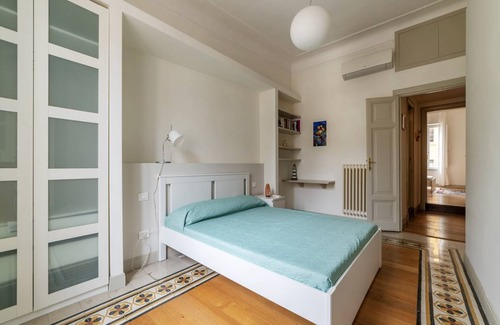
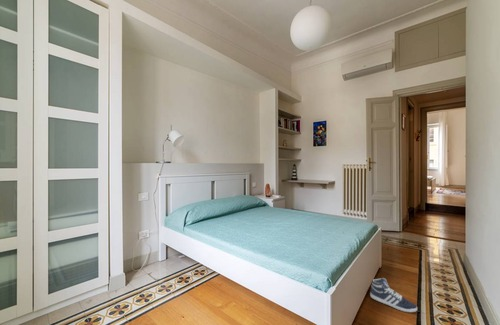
+ sneaker [369,277,418,314]
